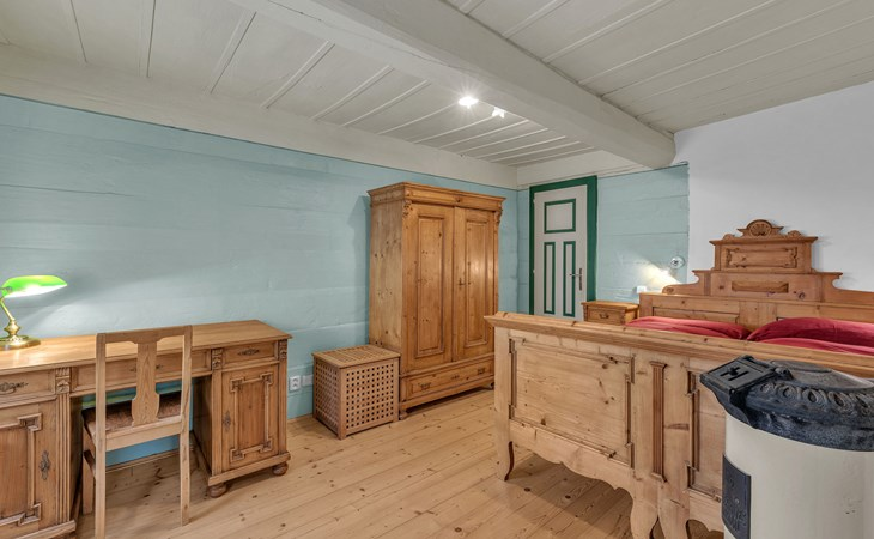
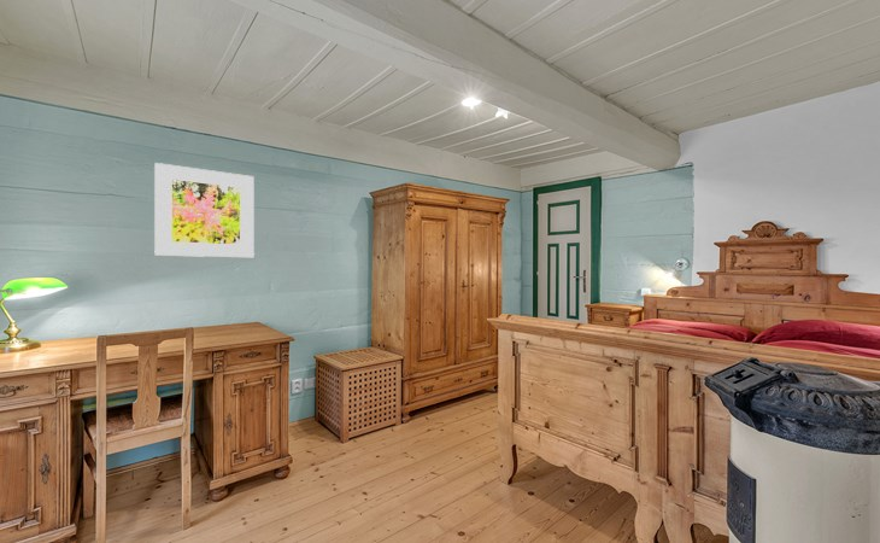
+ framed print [153,162,256,258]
